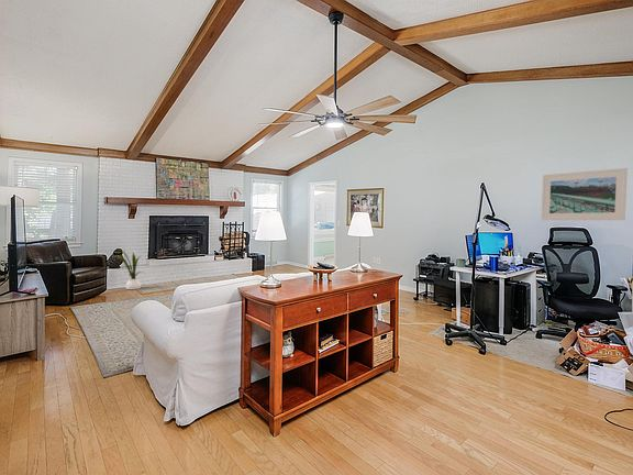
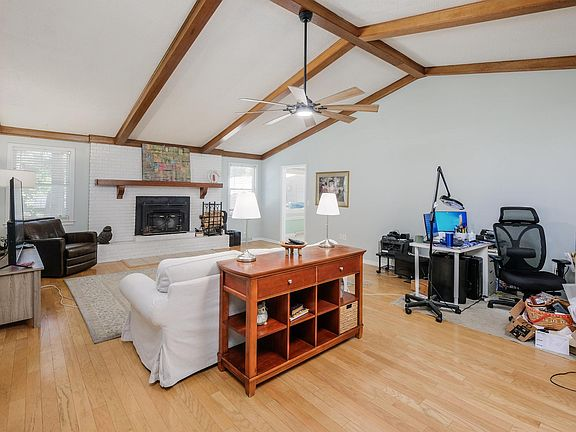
- house plant [116,248,145,290]
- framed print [540,167,629,221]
